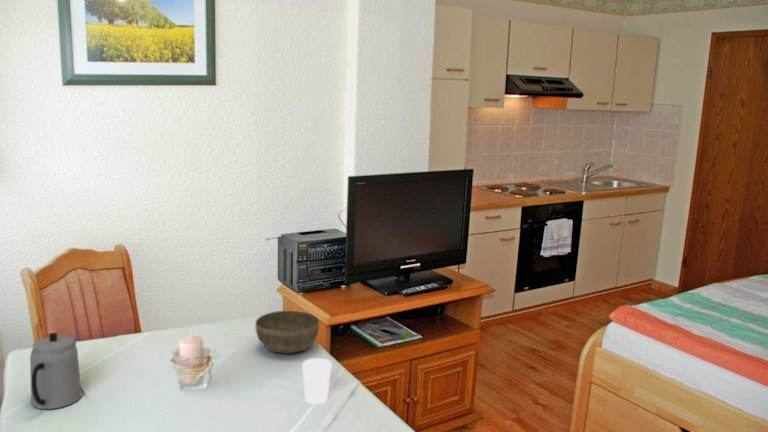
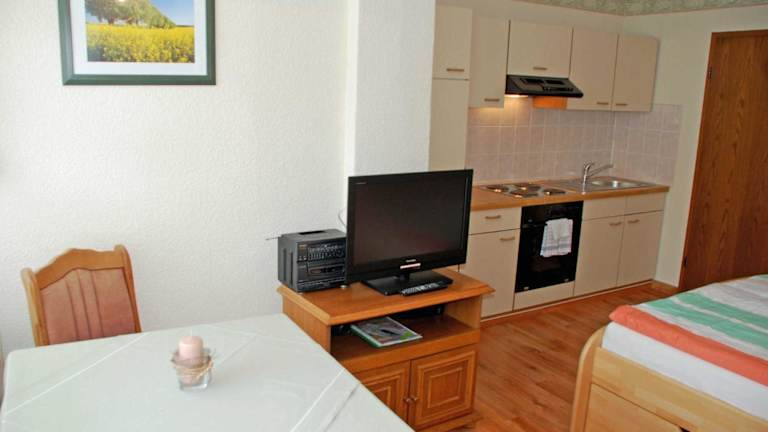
- teapot [29,329,83,410]
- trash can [301,357,333,405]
- bowl [254,310,320,355]
